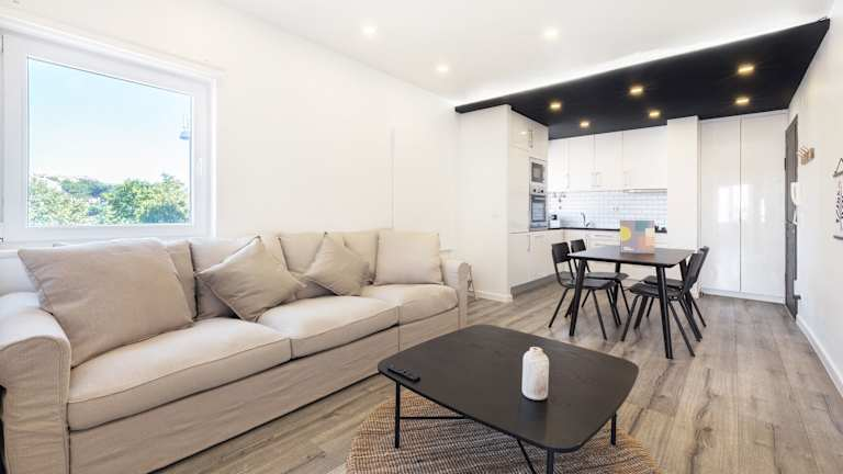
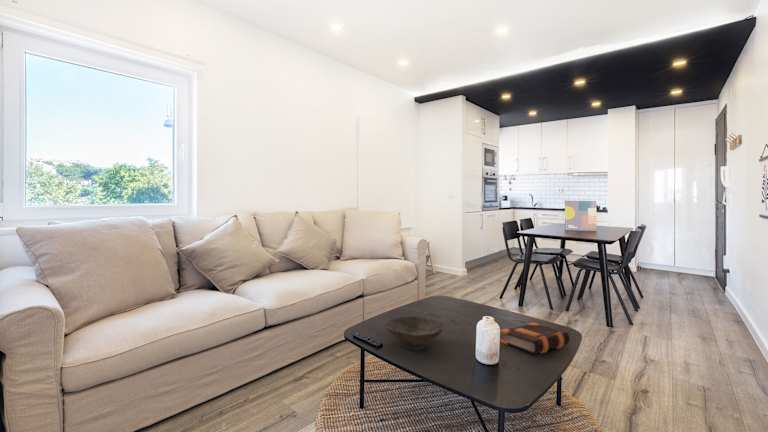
+ bible [499,321,571,355]
+ bowl [383,315,445,351]
